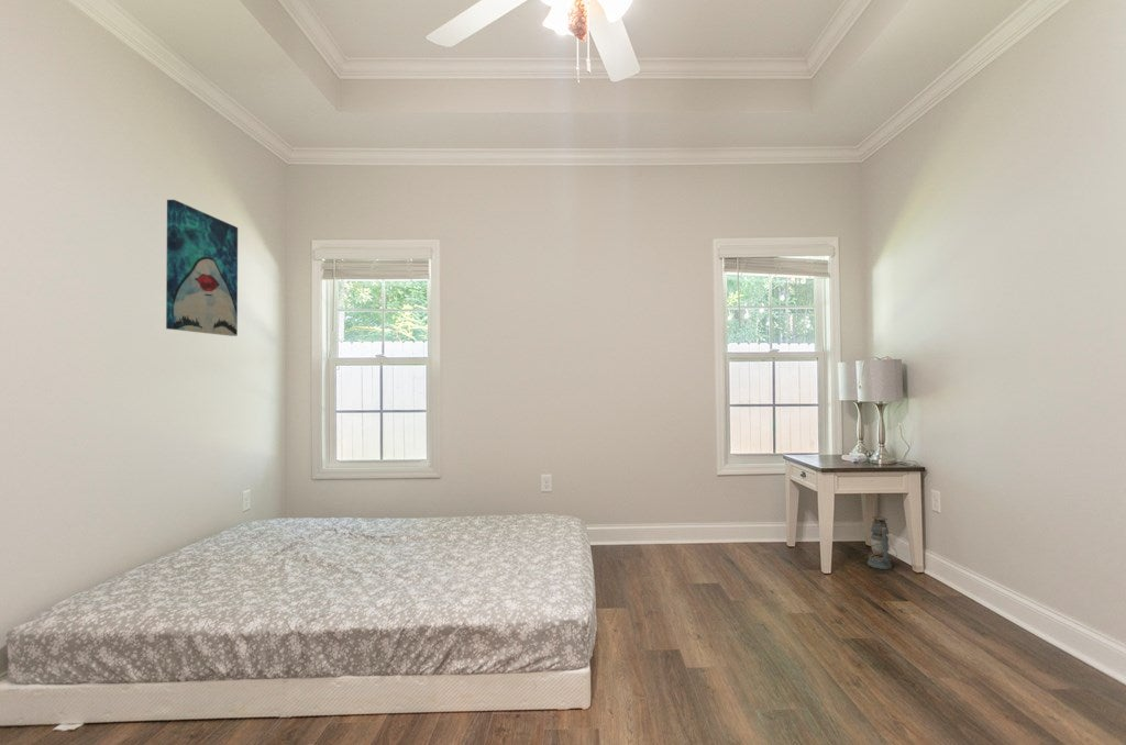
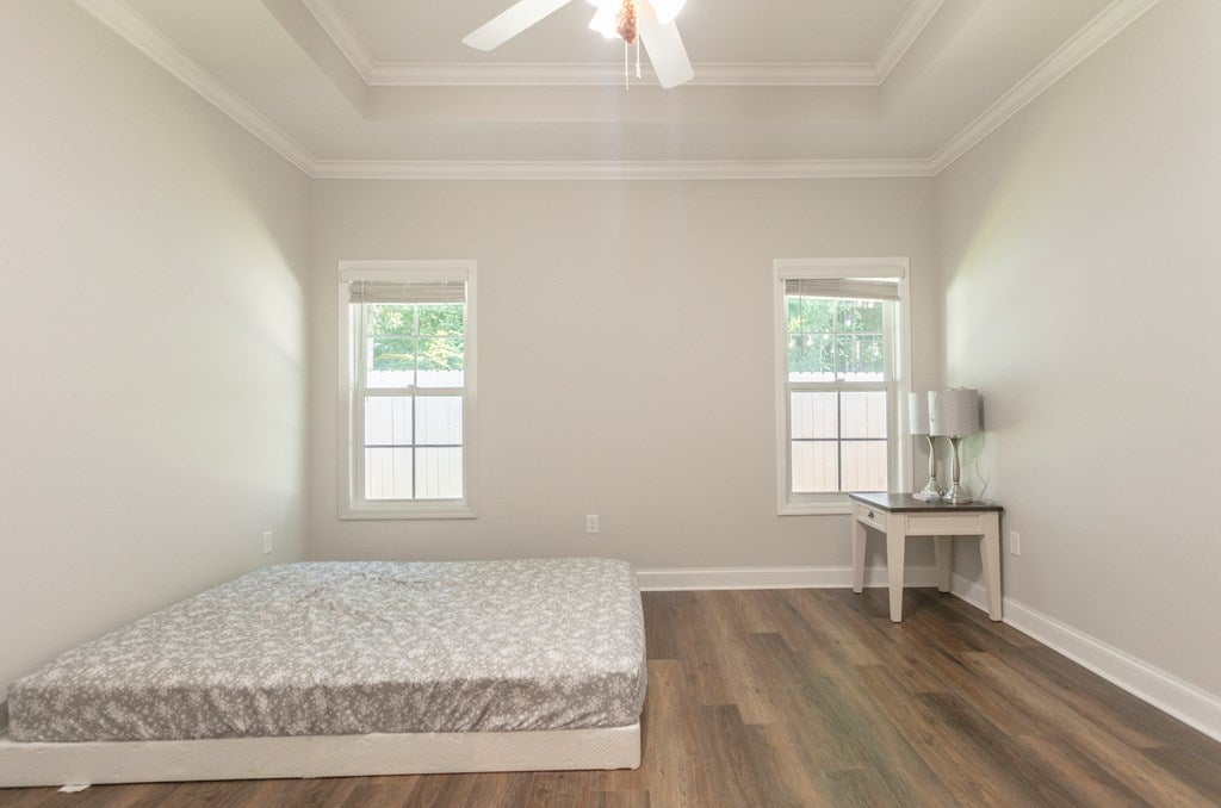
- wall art [165,199,239,337]
- lantern [866,515,898,570]
